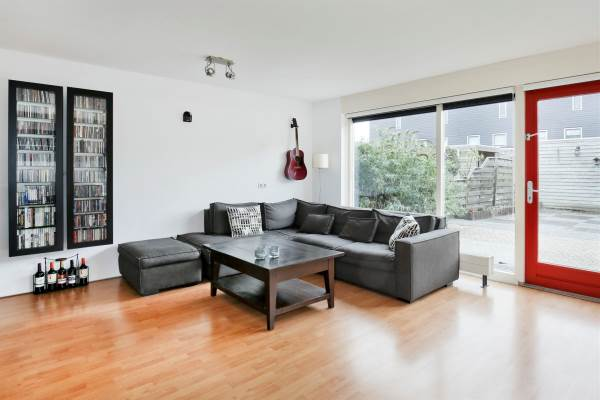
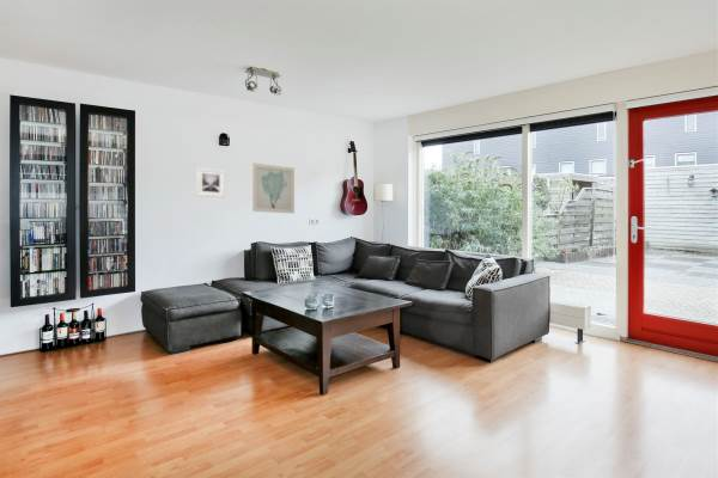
+ wall art [251,161,296,214]
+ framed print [195,166,225,198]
